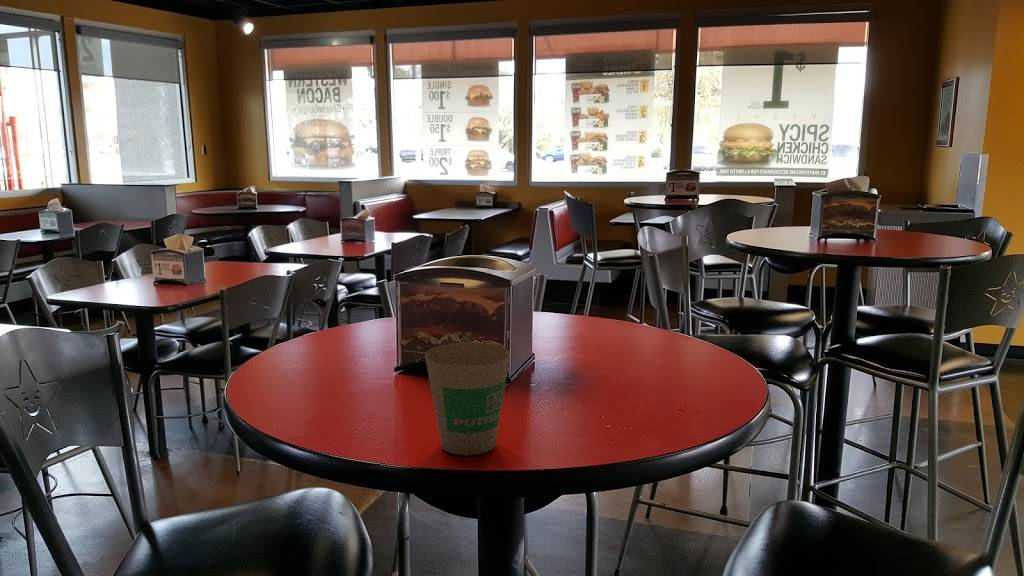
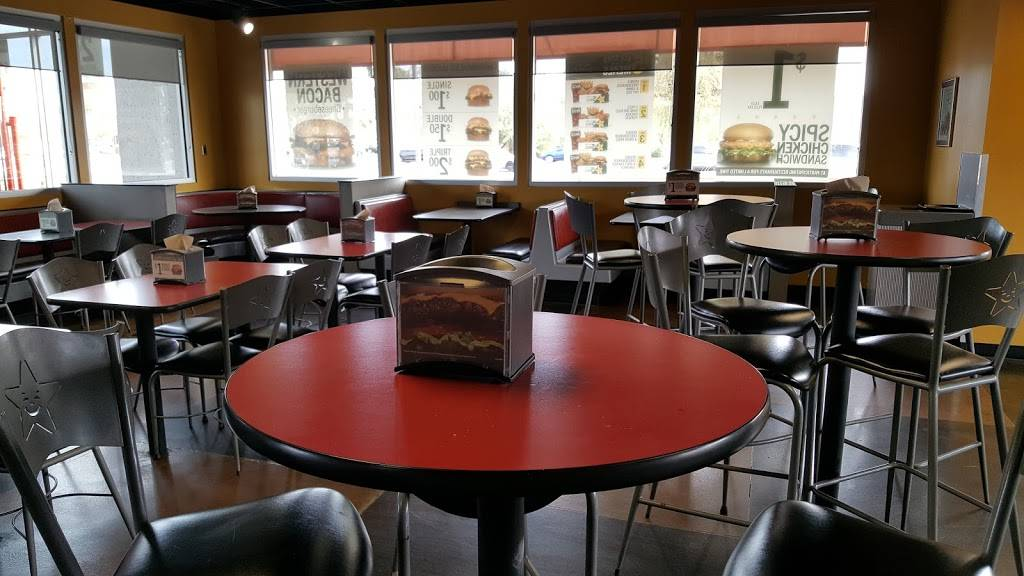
- paper cup [424,341,511,456]
